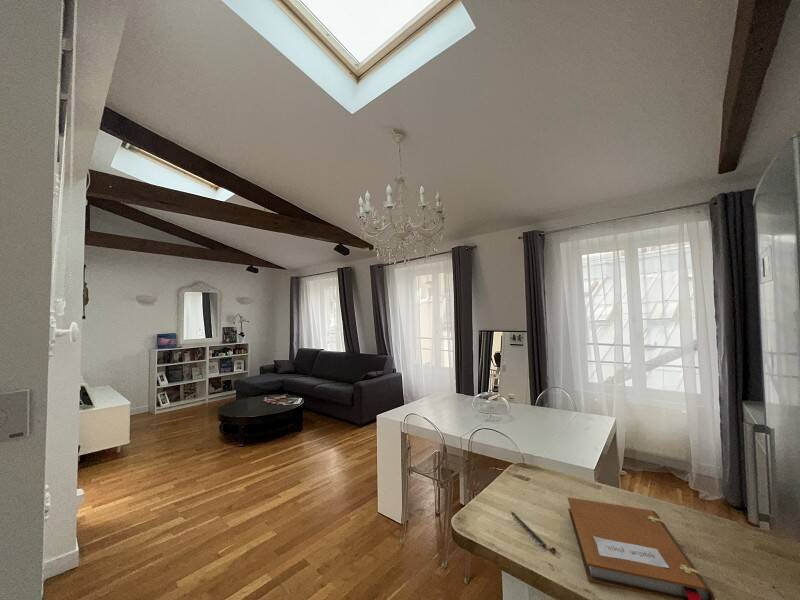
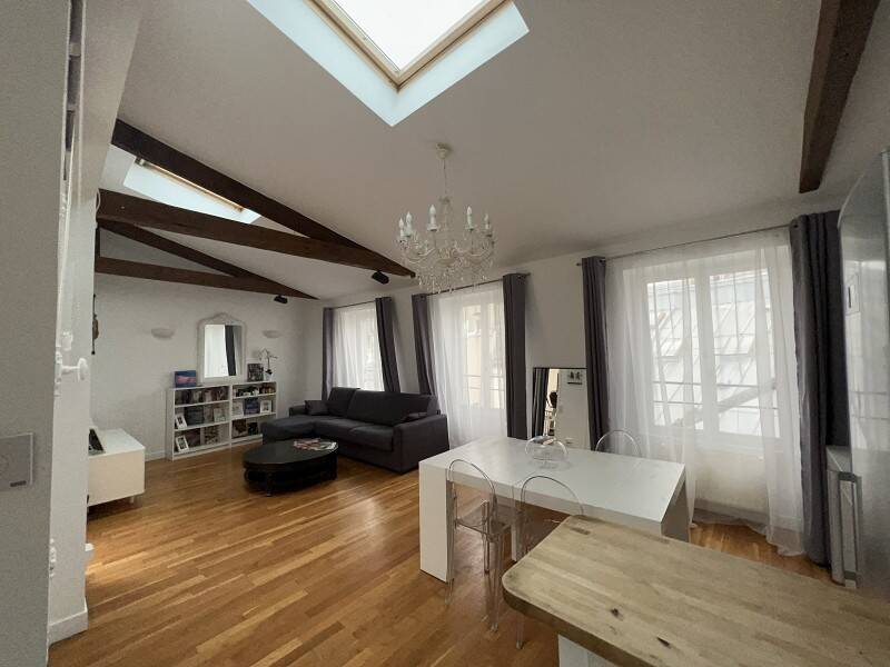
- notebook [567,496,716,600]
- pen [509,510,548,549]
